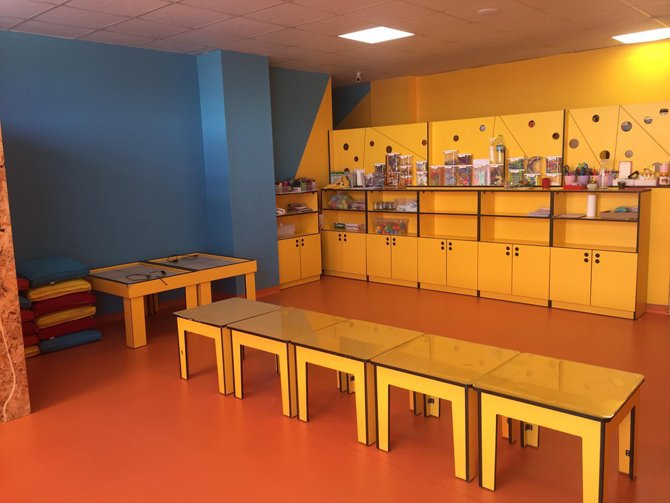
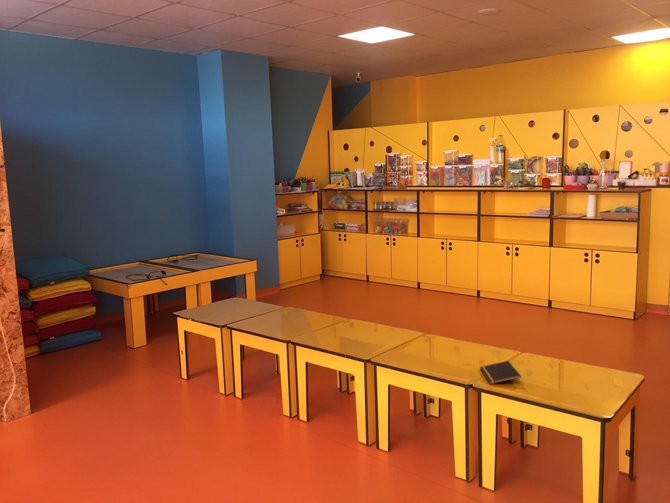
+ notepad [479,360,522,385]
